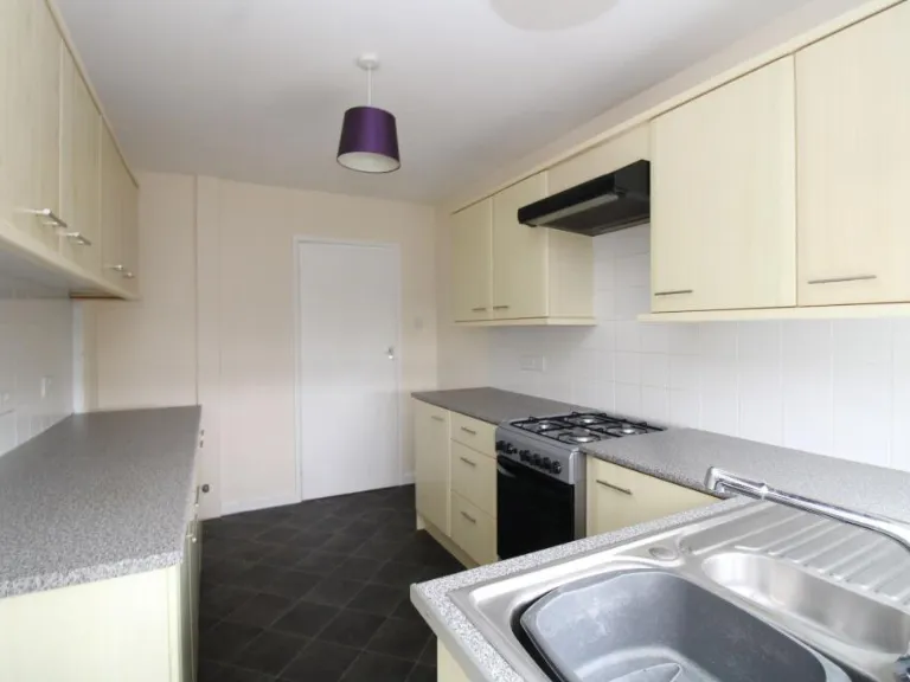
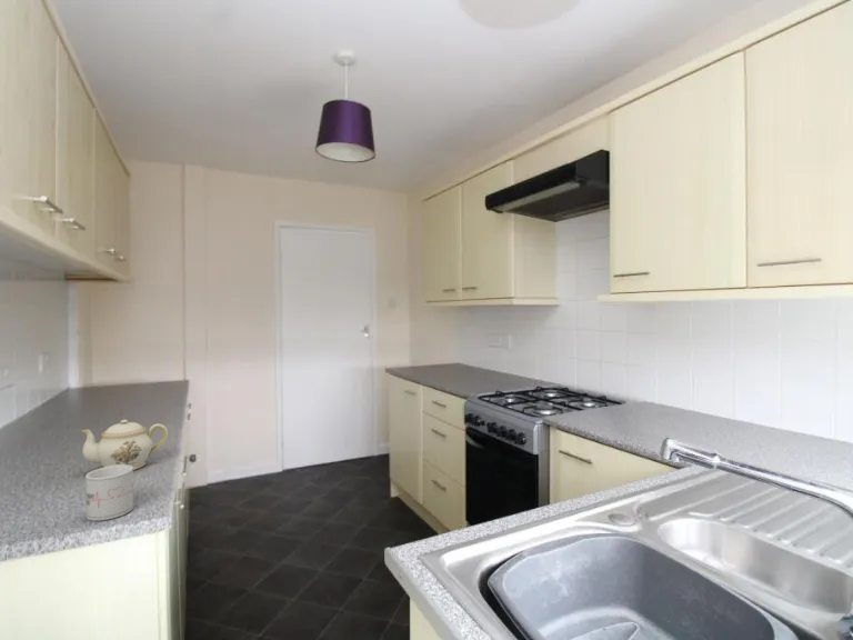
+ teapot [81,419,169,471]
+ mug [84,466,134,522]
